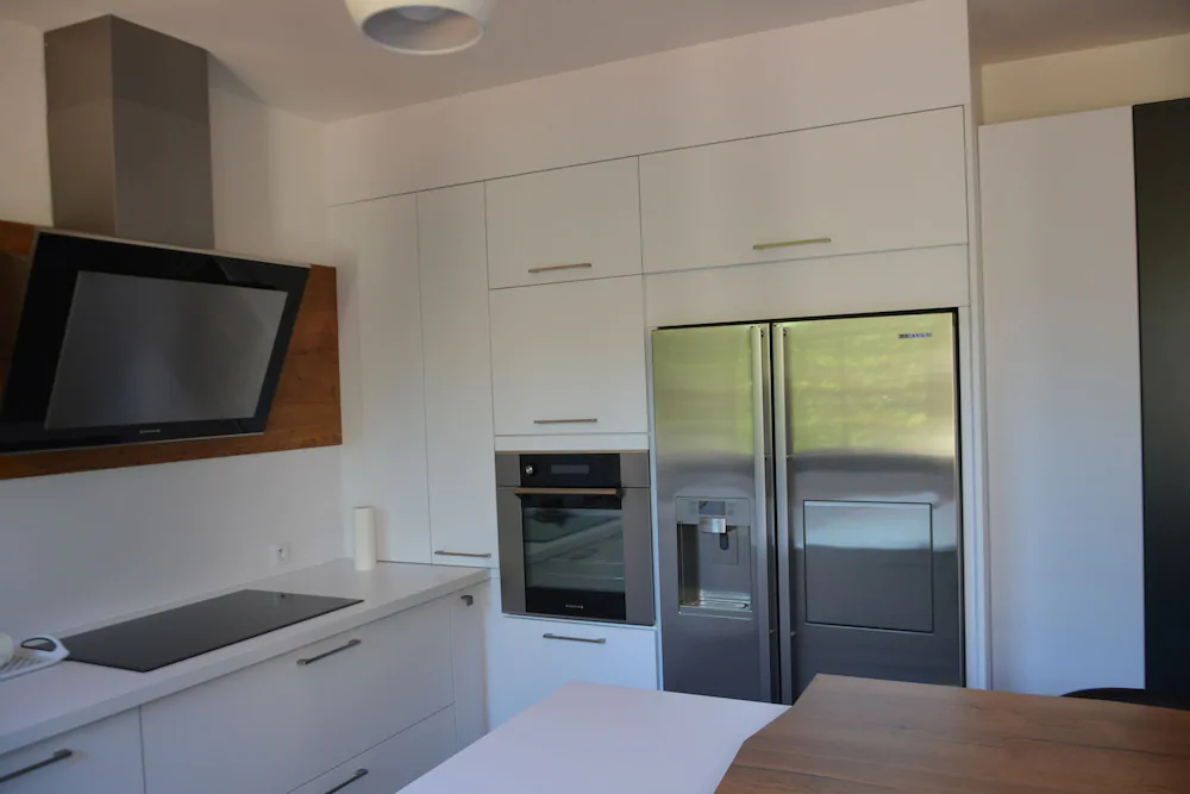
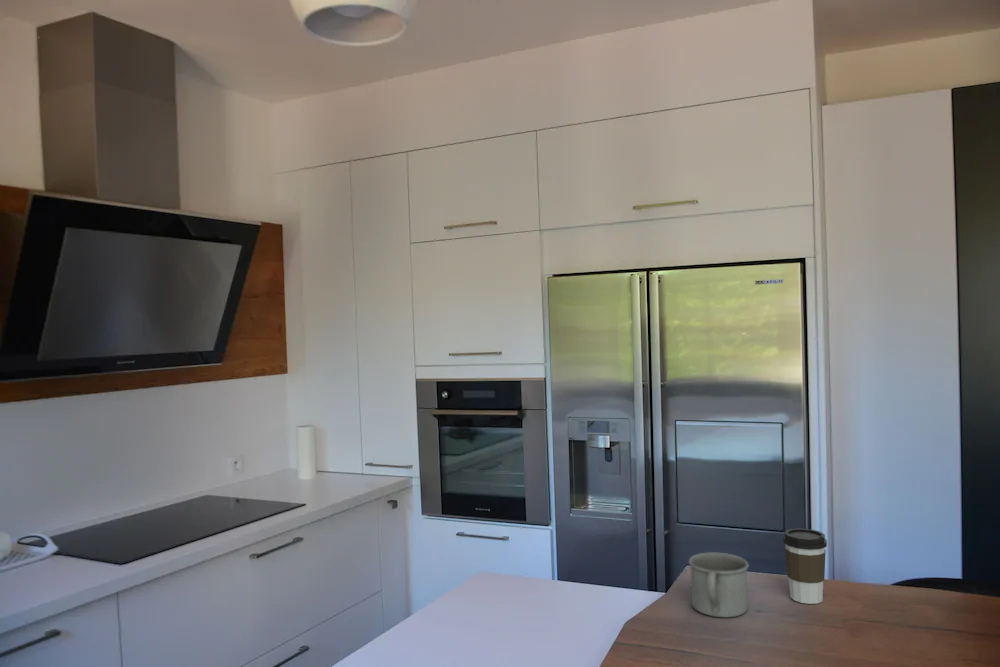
+ coffee cup [782,527,828,605]
+ mug [688,551,750,618]
